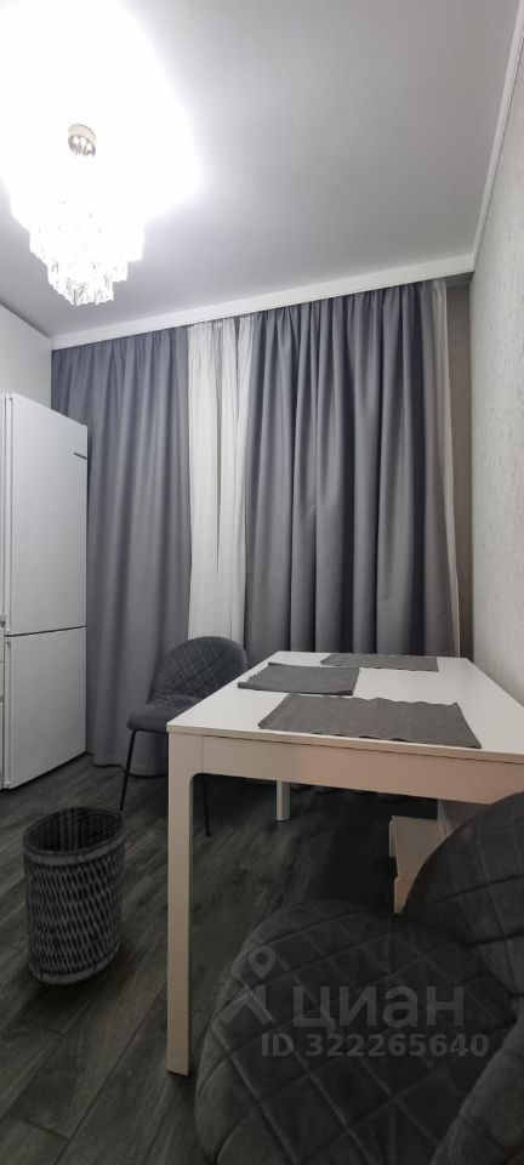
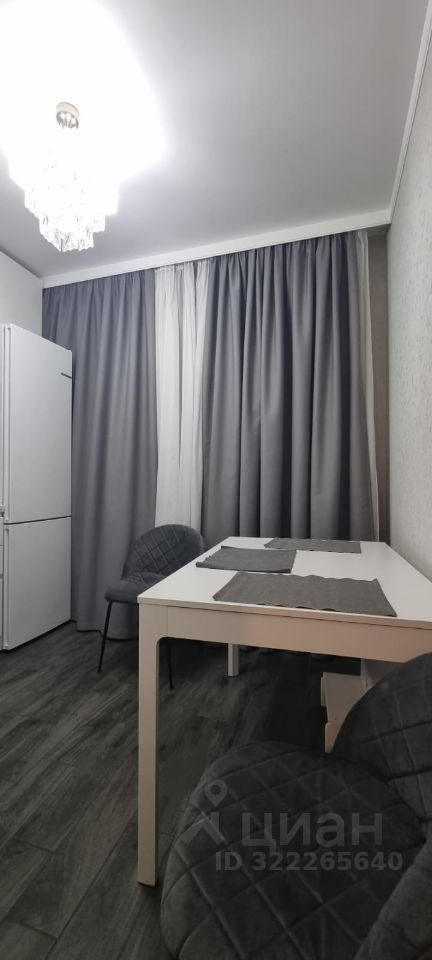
- wastebasket [21,803,129,987]
